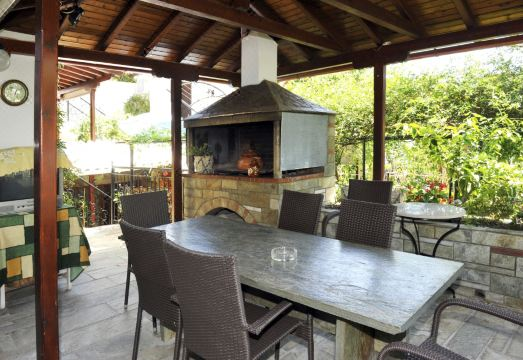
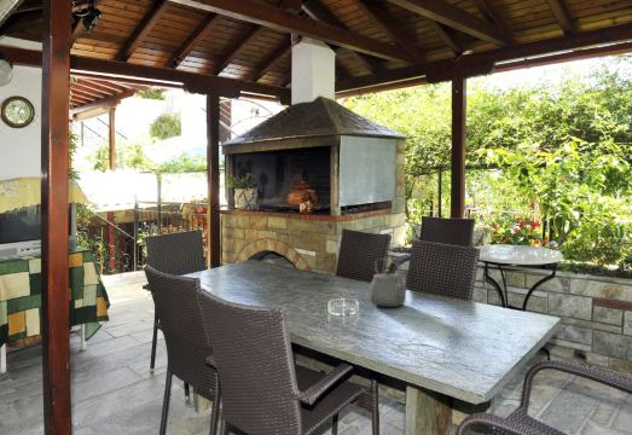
+ tea kettle [369,257,411,308]
